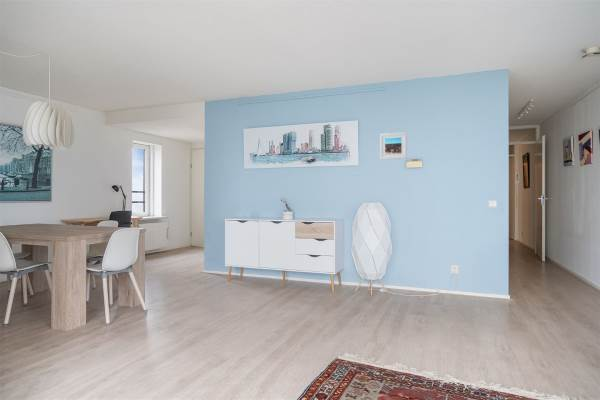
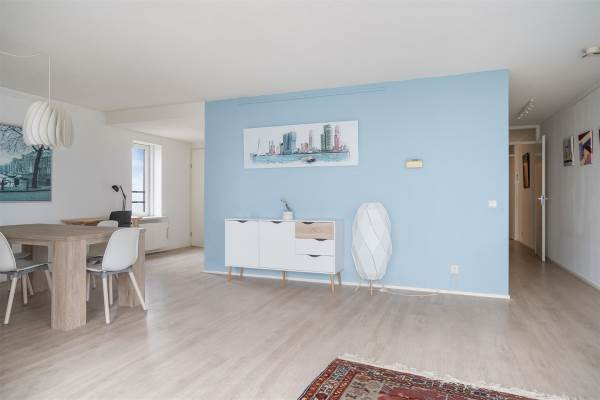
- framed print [379,131,408,161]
